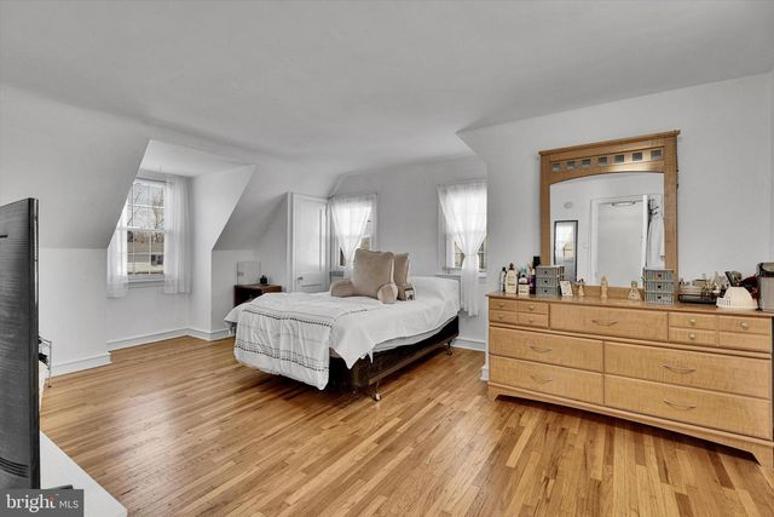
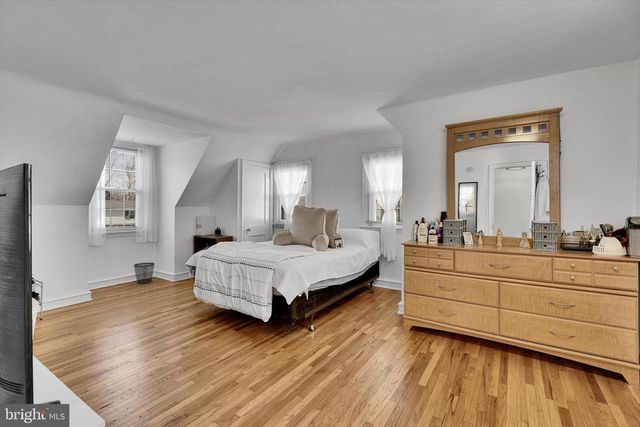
+ wastebasket [133,262,155,285]
